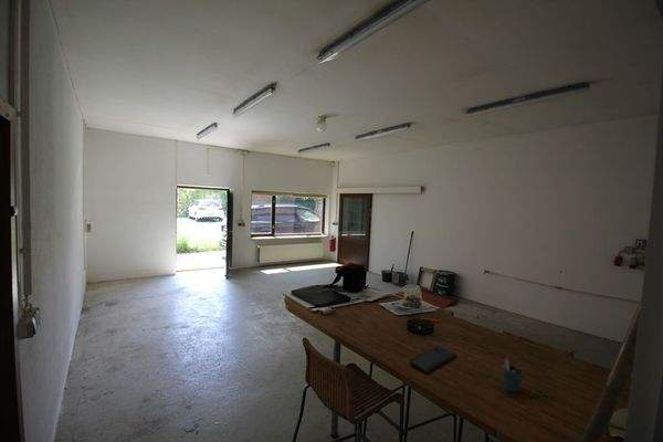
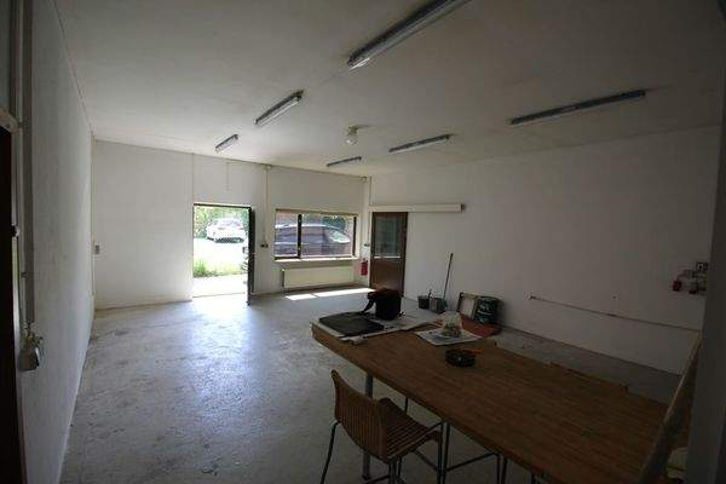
- keyboard [409,345,459,375]
- pen holder [501,357,525,393]
